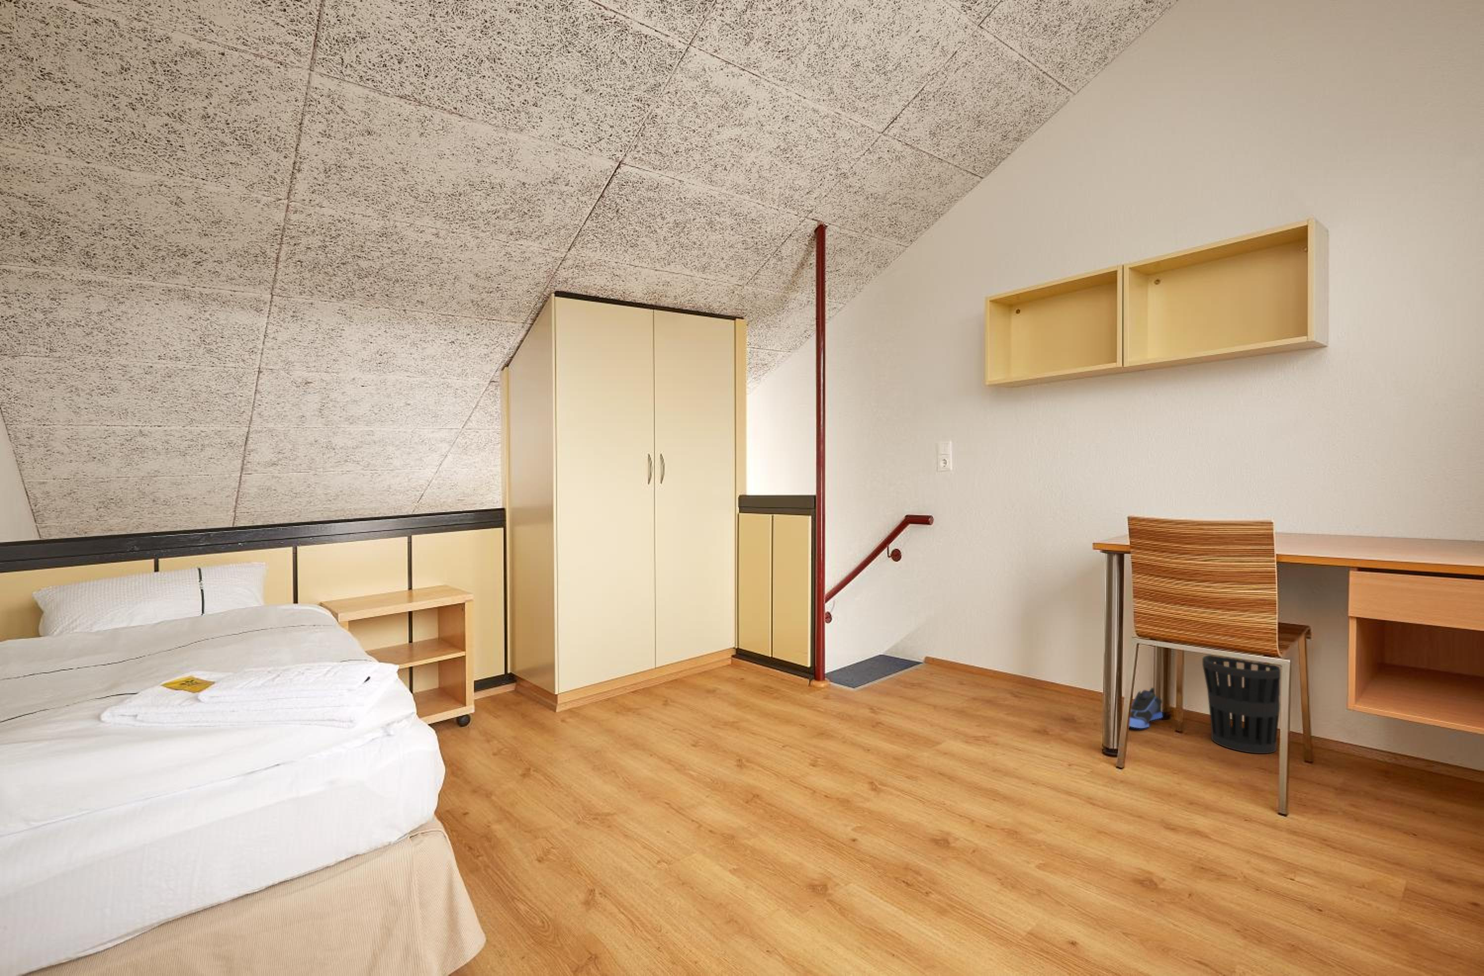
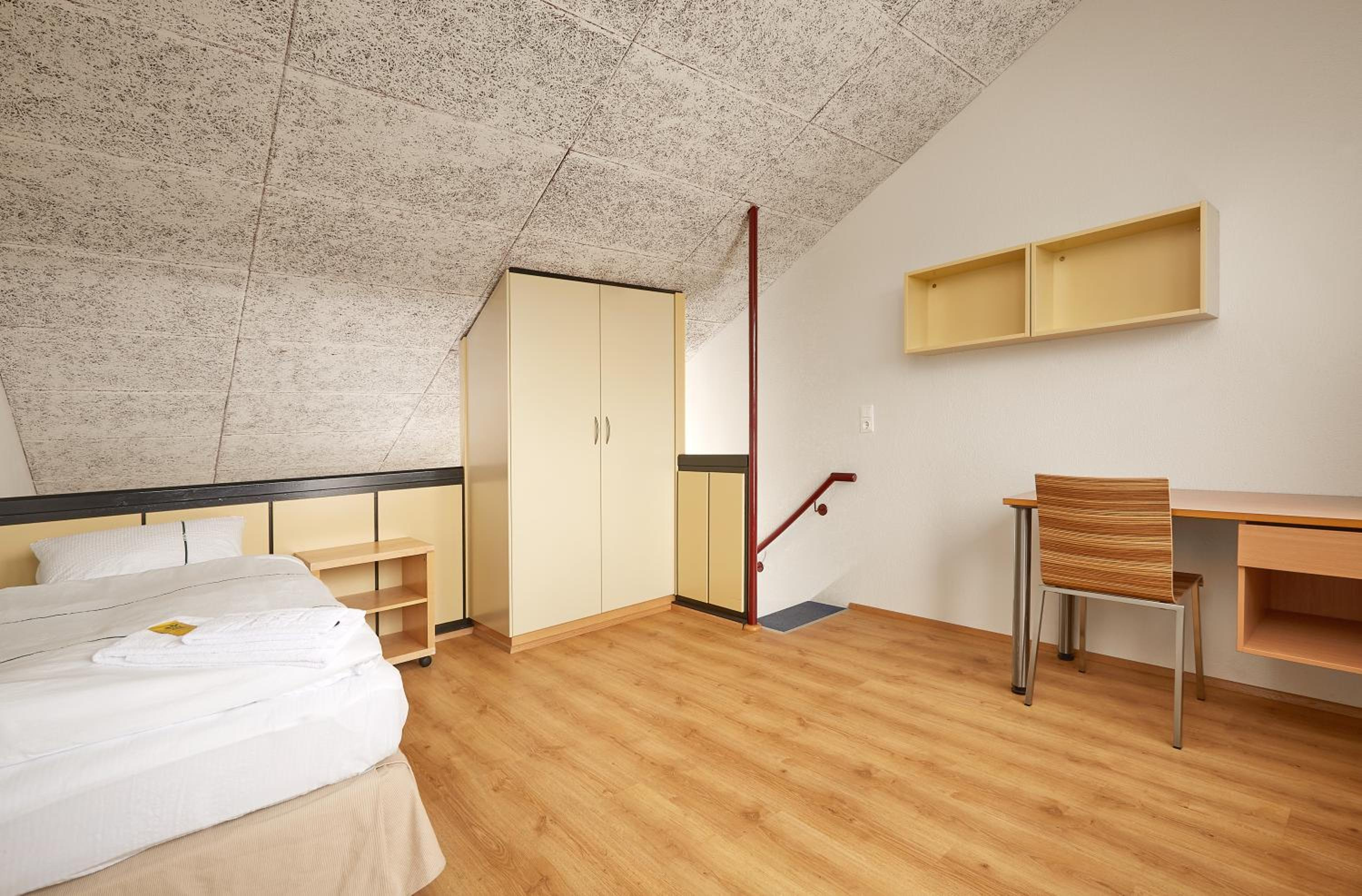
- sneaker [1129,686,1163,729]
- wastebasket [1202,655,1280,754]
